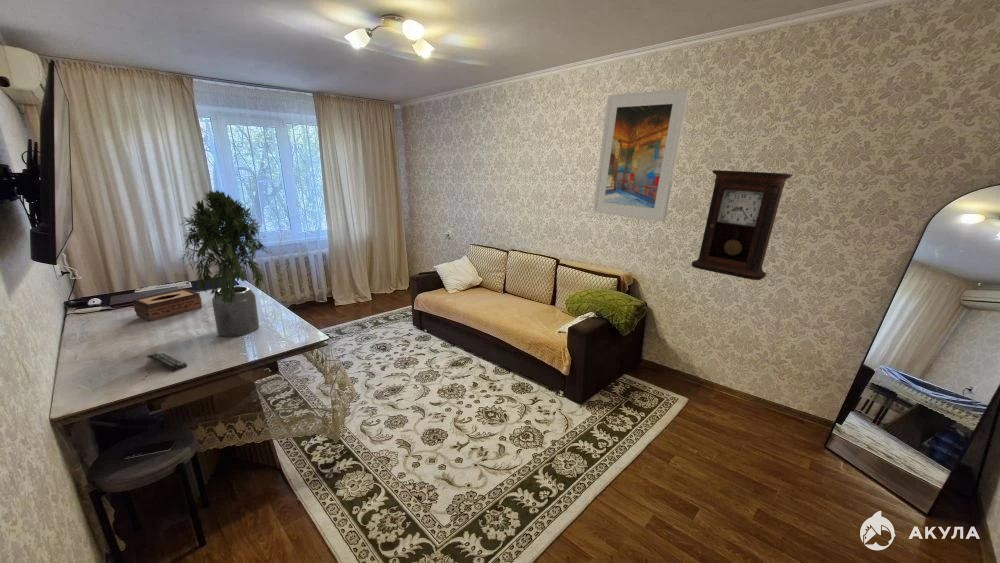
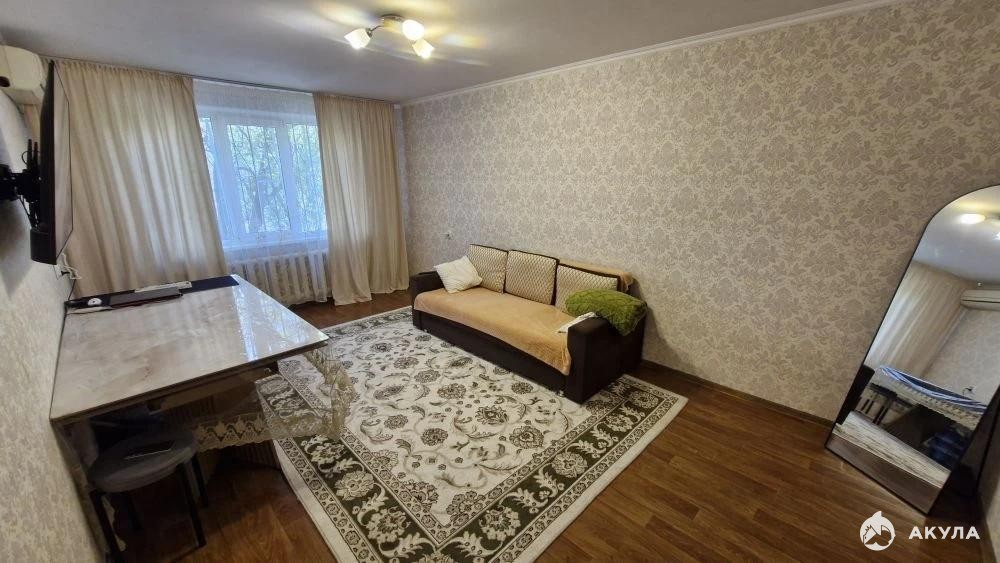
- pendulum clock [690,169,793,281]
- remote control [146,350,188,372]
- potted plant [179,189,274,338]
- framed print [592,87,690,223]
- tissue box [132,288,203,323]
